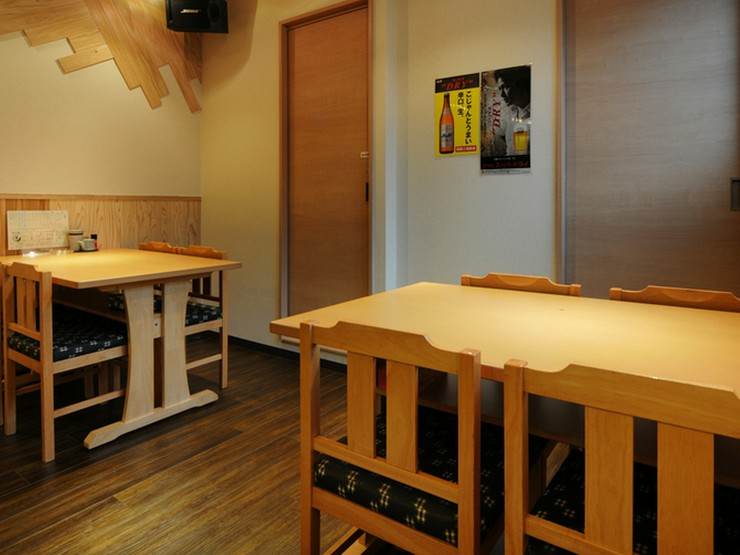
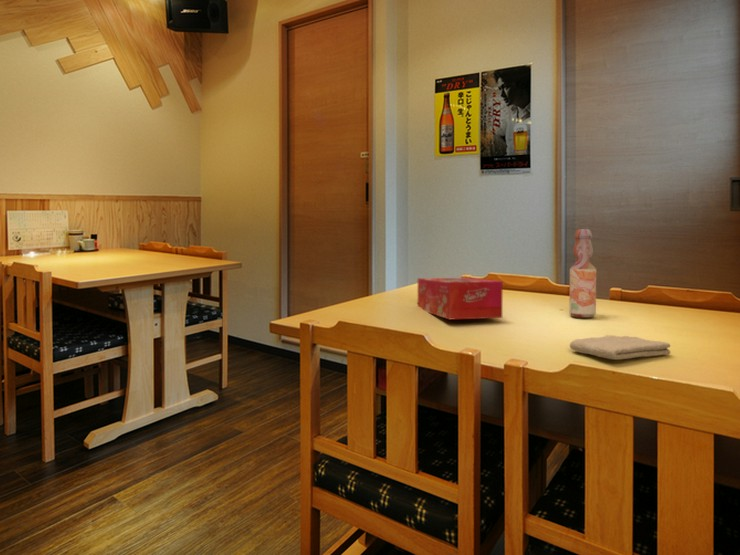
+ washcloth [569,334,671,361]
+ tissue box [417,277,503,320]
+ bottle [568,228,597,319]
